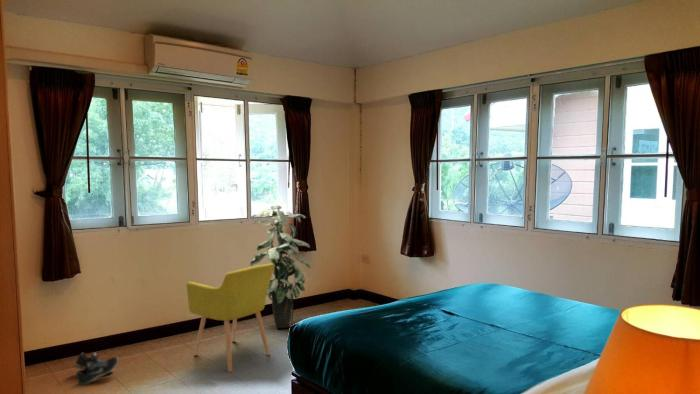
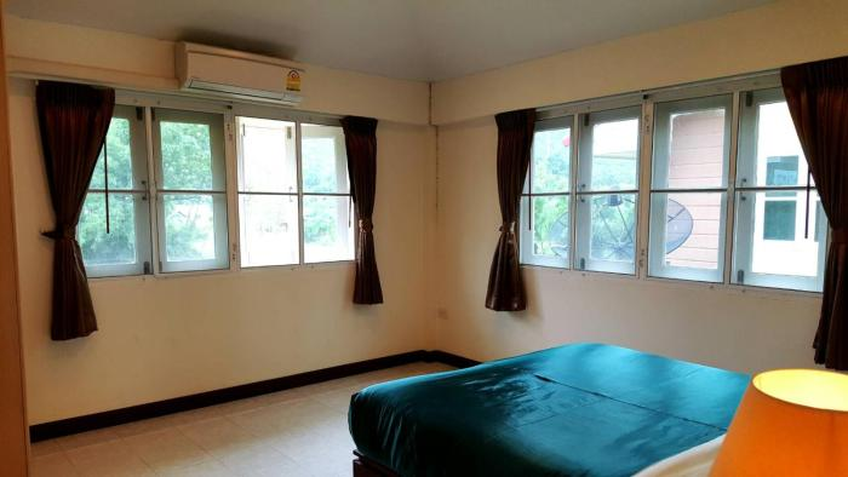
- chair [185,262,275,373]
- shoe [72,352,119,386]
- indoor plant [249,205,312,329]
